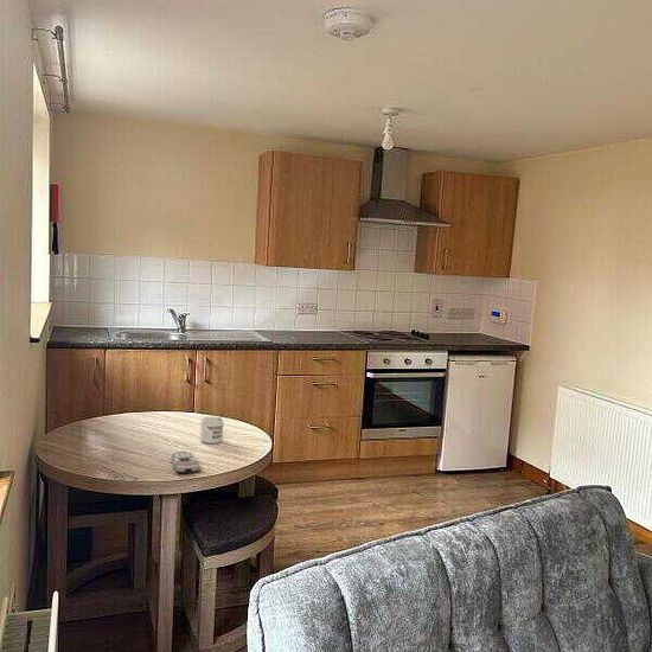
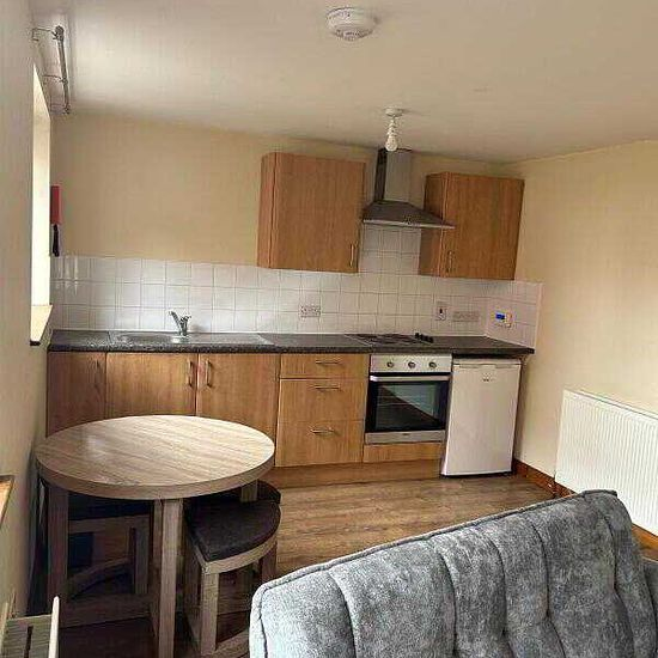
- mug [199,415,224,445]
- remote control [171,450,202,474]
